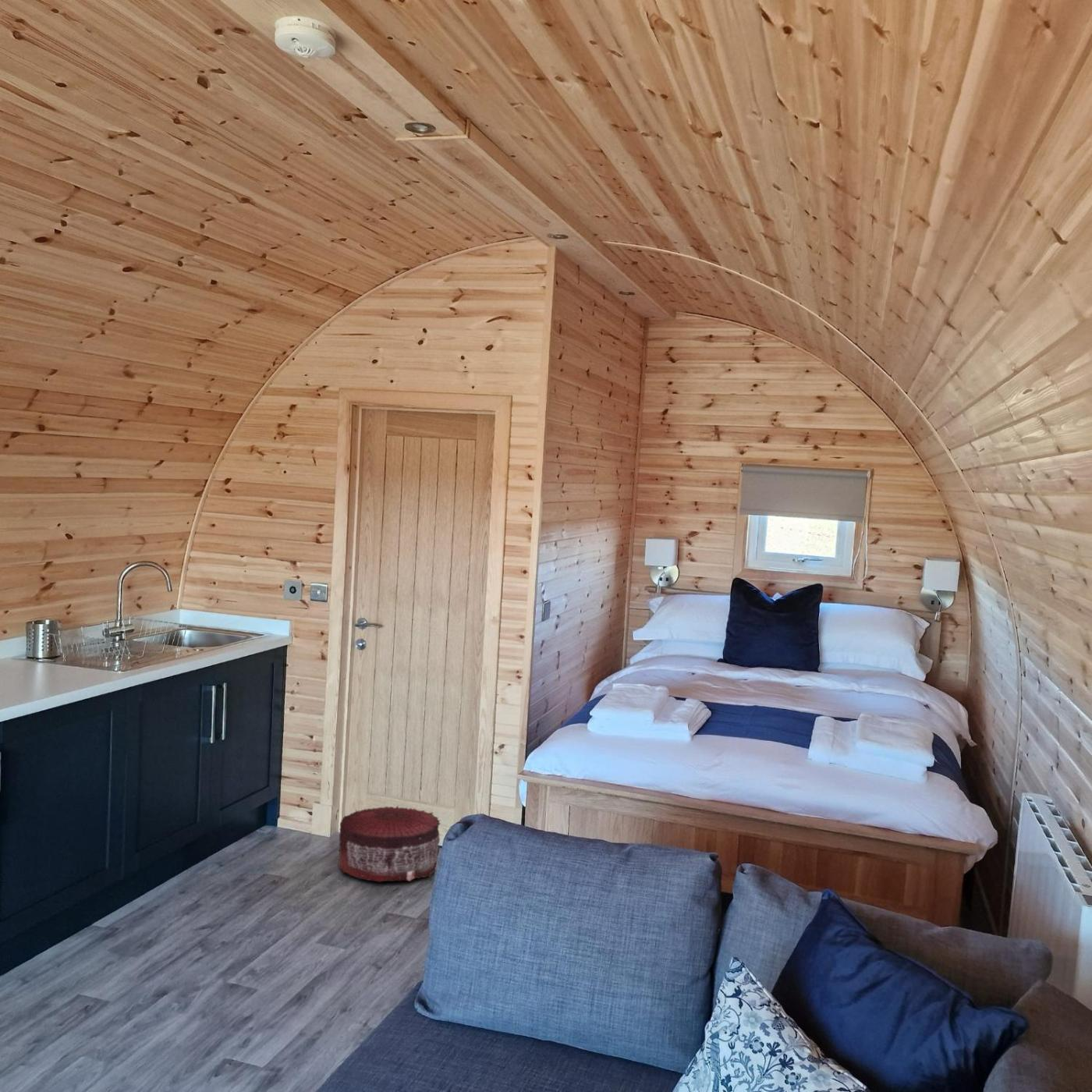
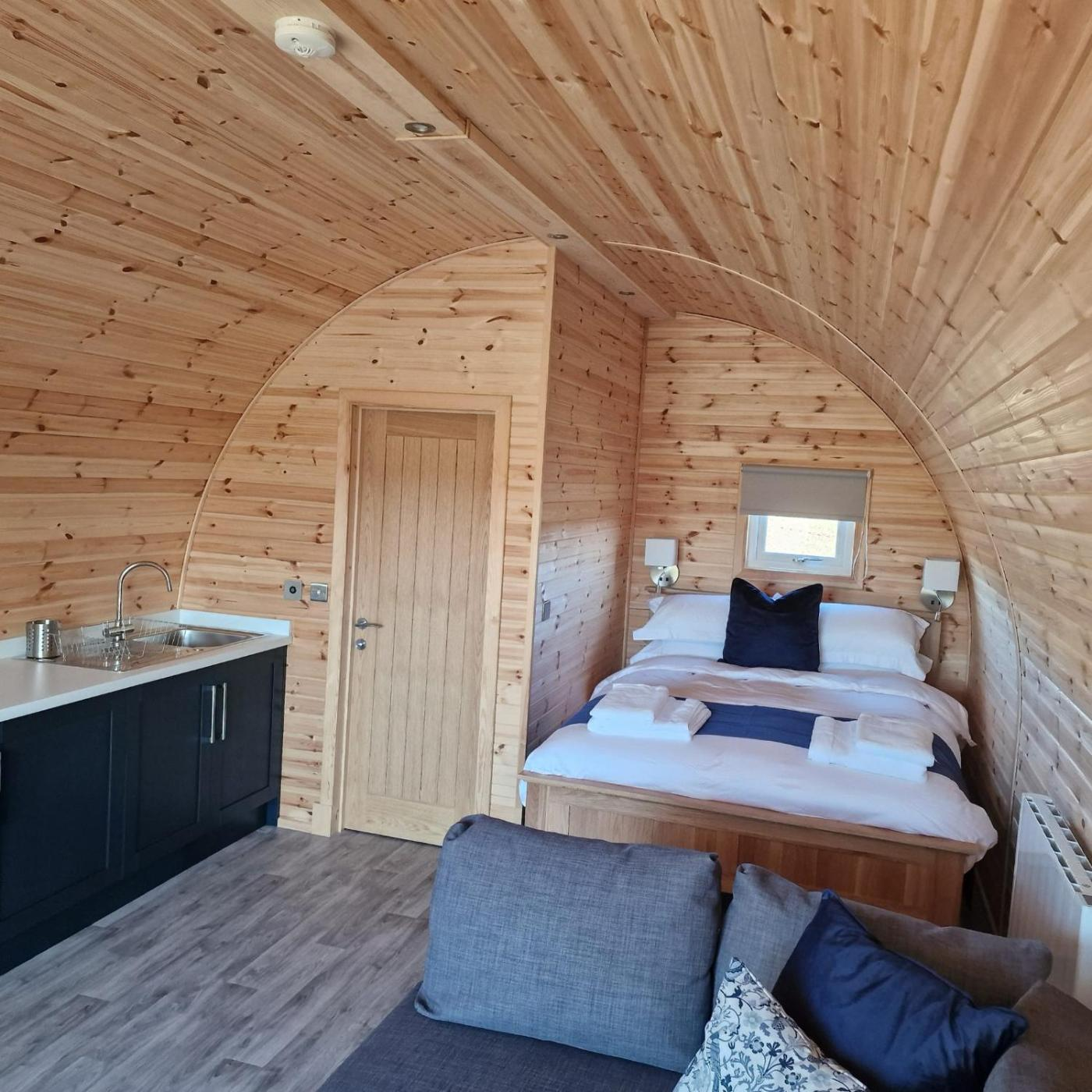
- pouf [338,805,441,883]
